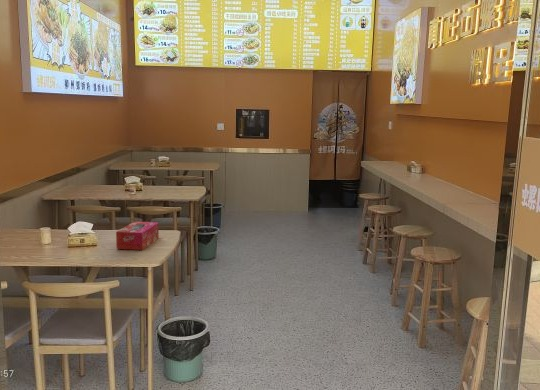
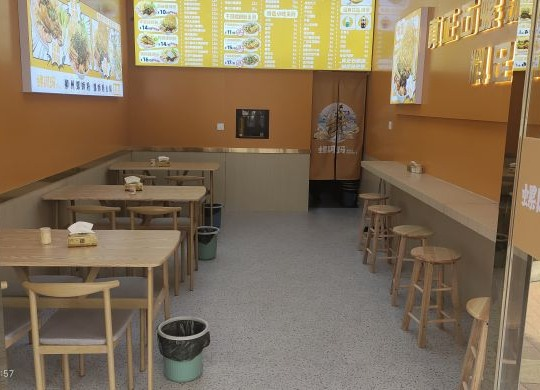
- tissue box [115,220,160,251]
